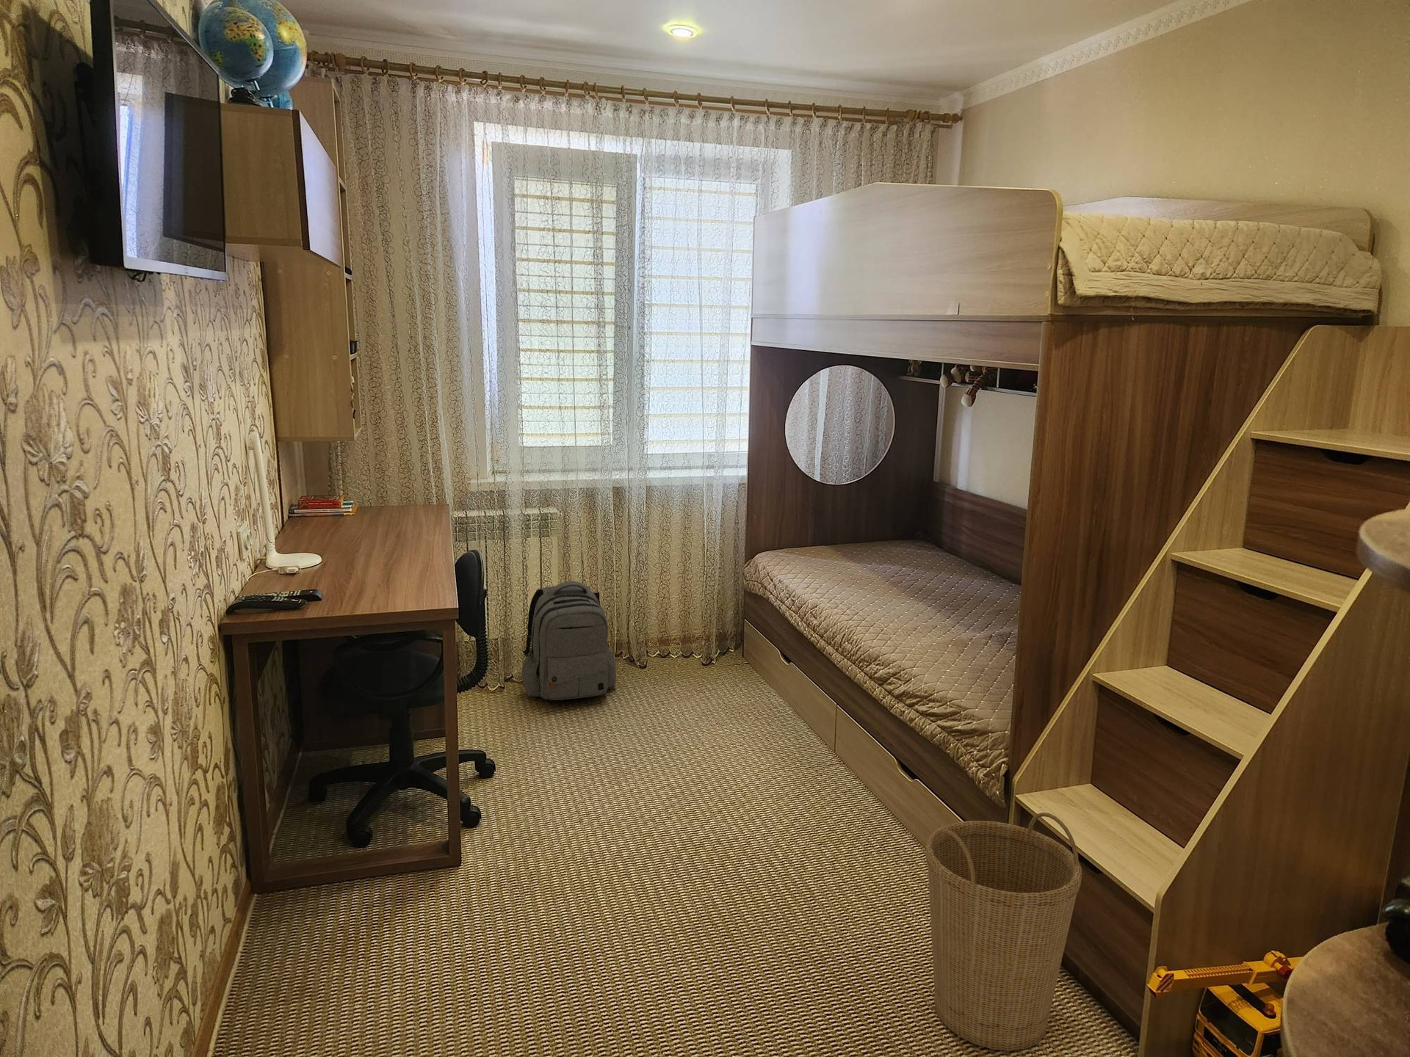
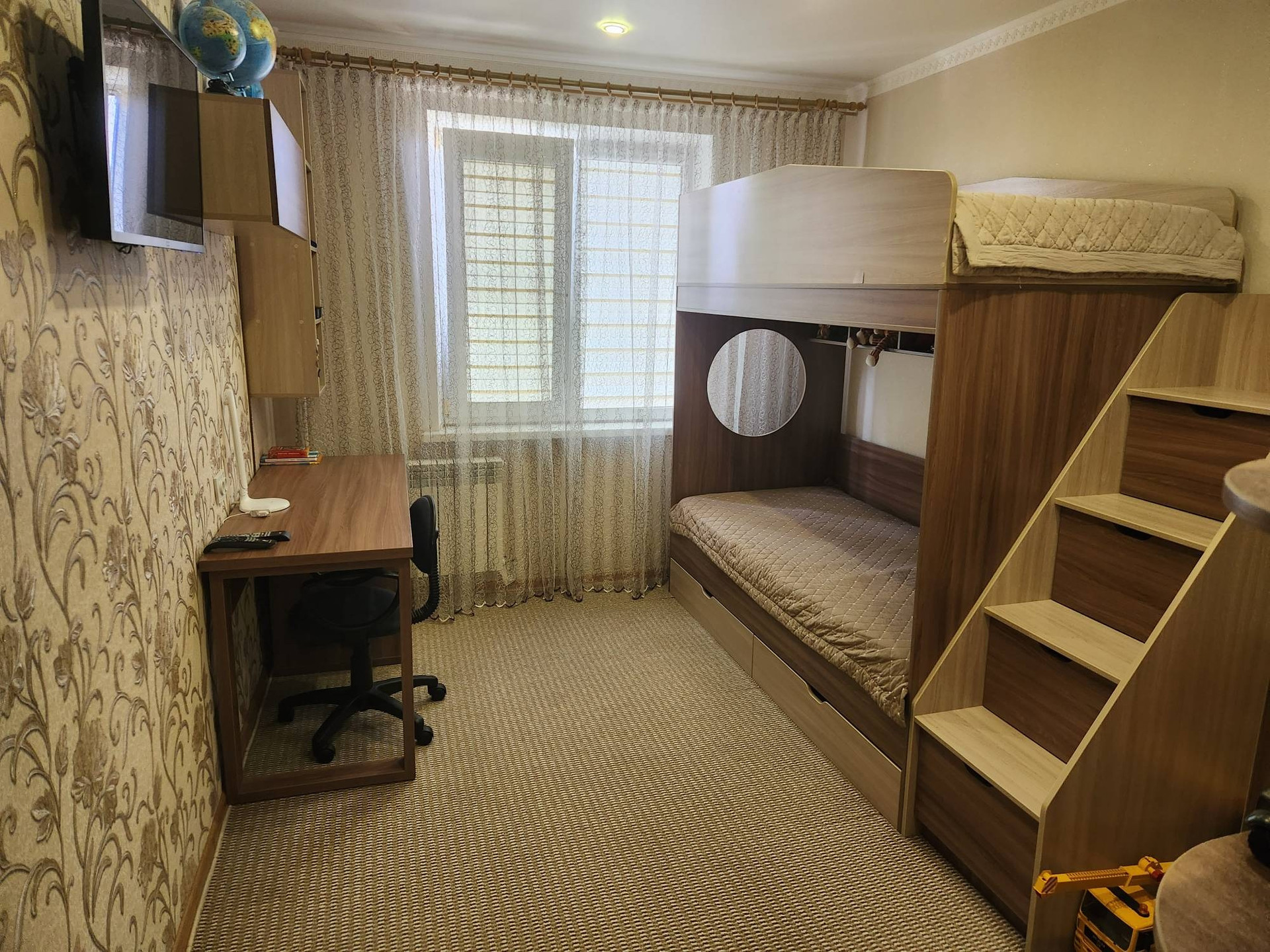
- backpack [522,581,617,701]
- basket [925,812,1082,1051]
